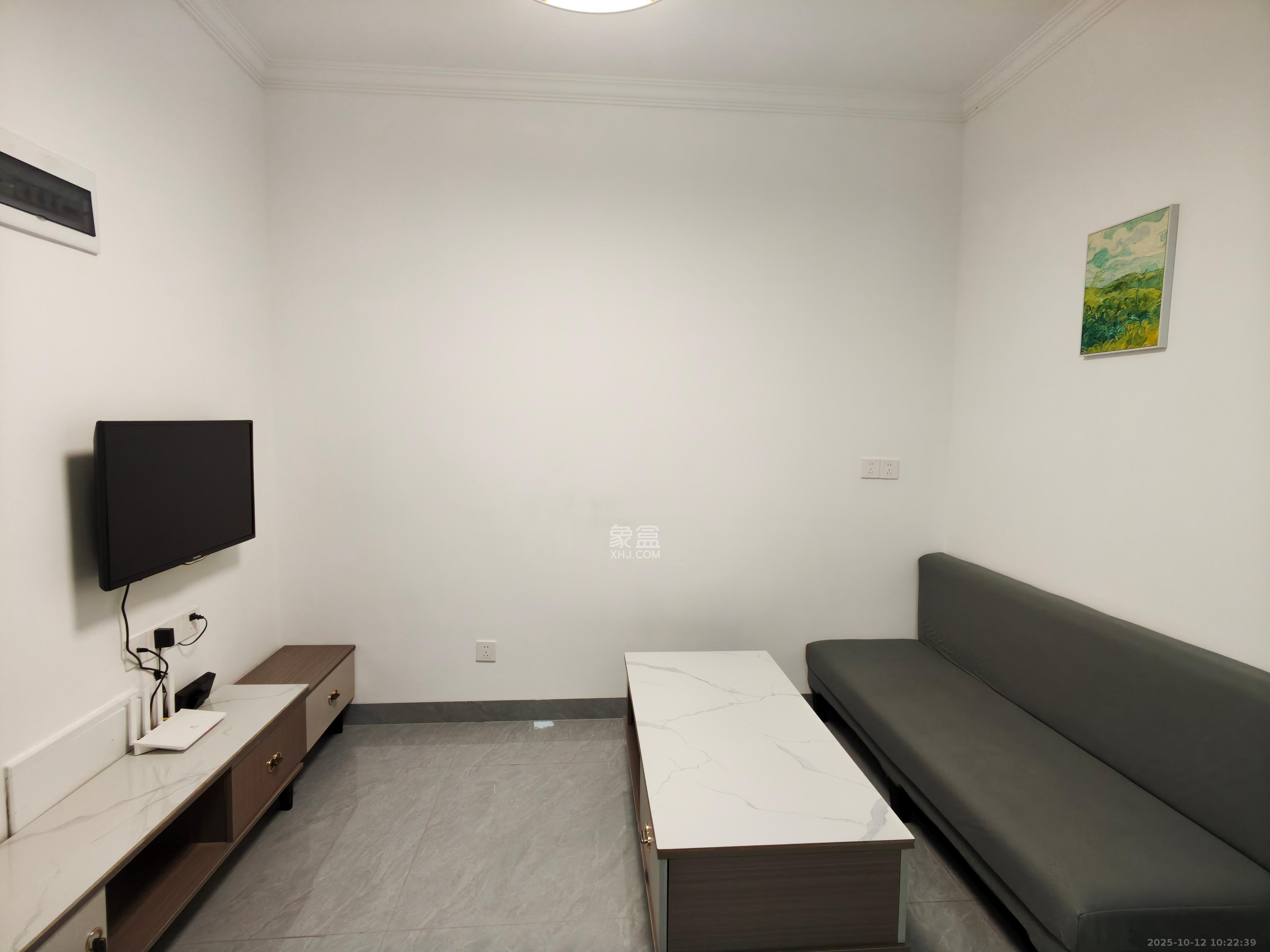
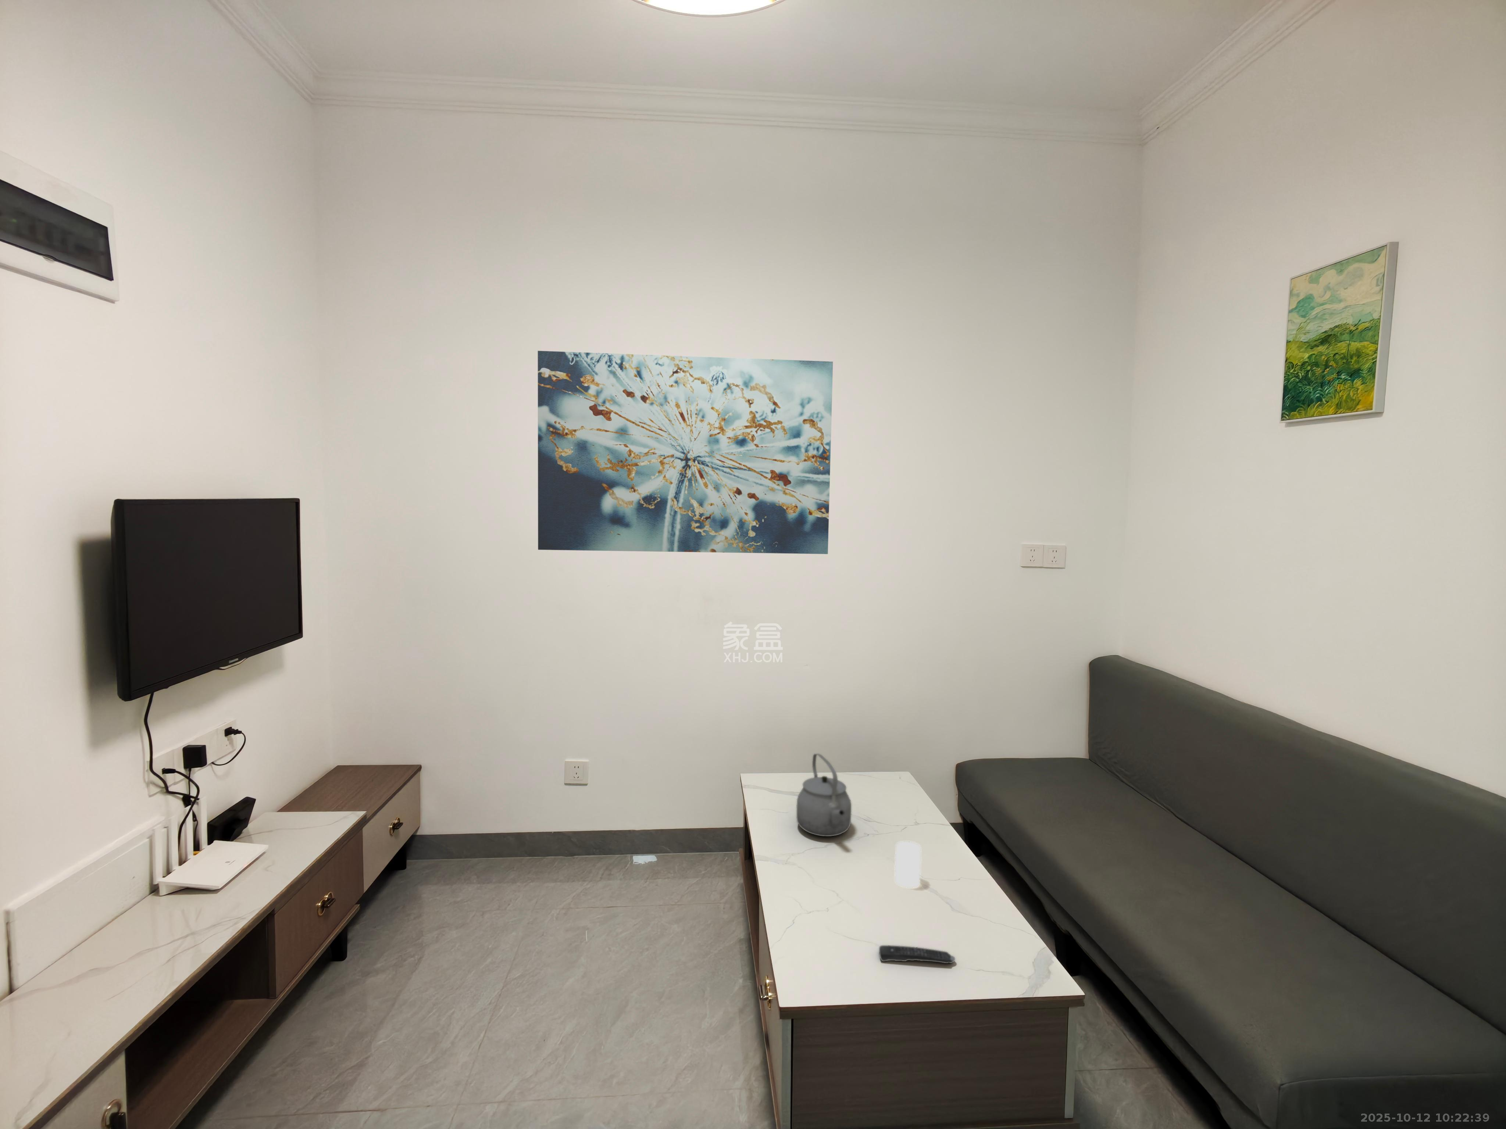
+ remote control [879,945,956,964]
+ wall art [537,350,834,555]
+ tea kettle [796,753,851,837]
+ cup [894,841,921,888]
